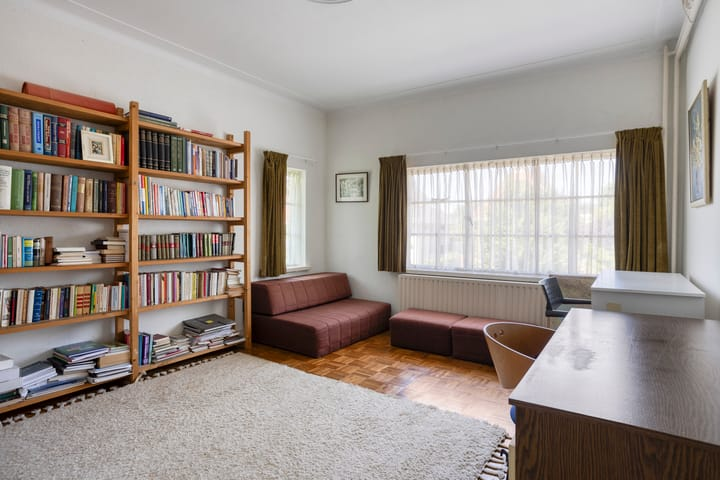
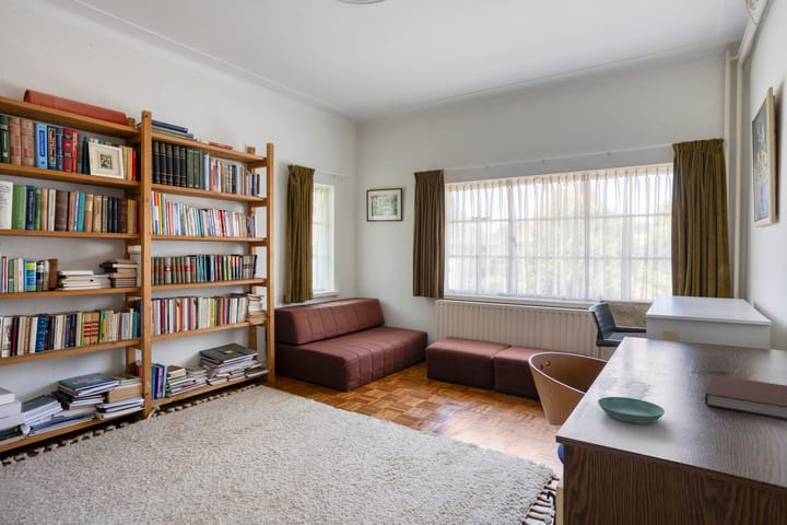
+ notebook [704,374,787,420]
+ saucer [597,396,666,424]
